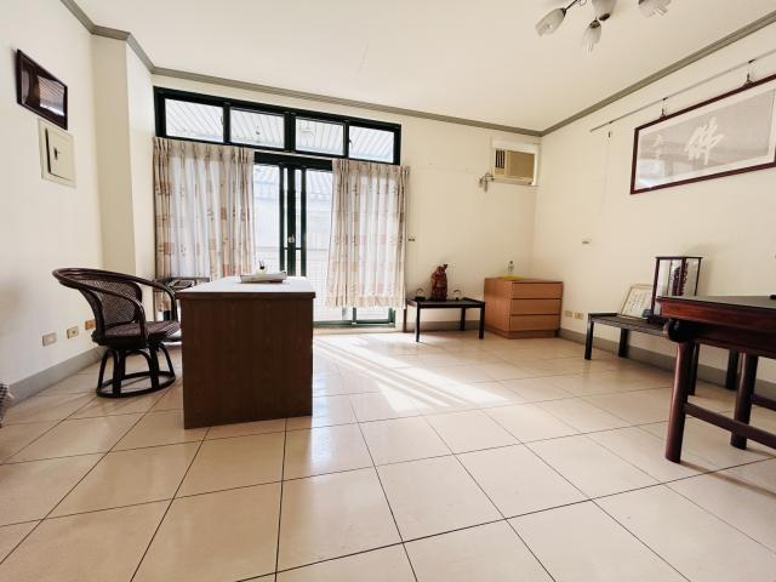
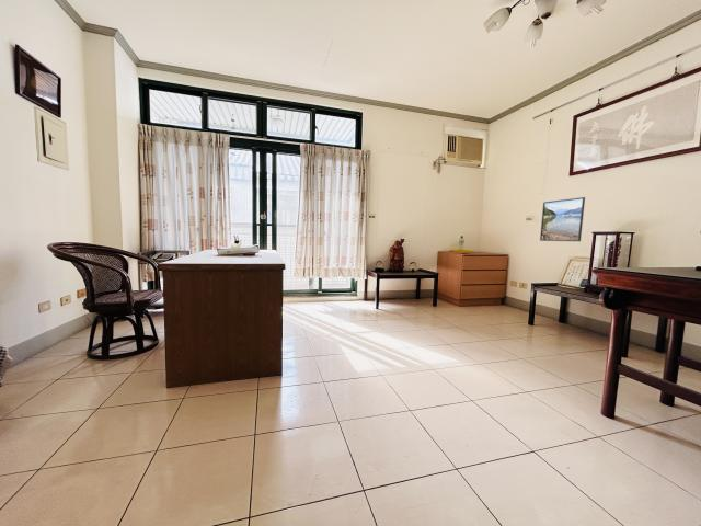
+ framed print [539,196,586,242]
